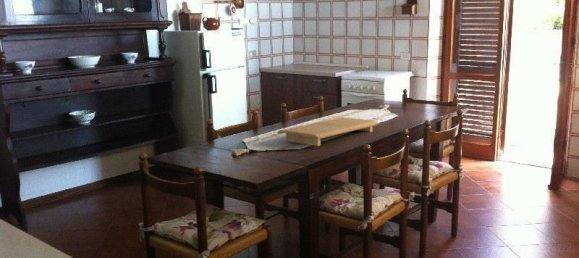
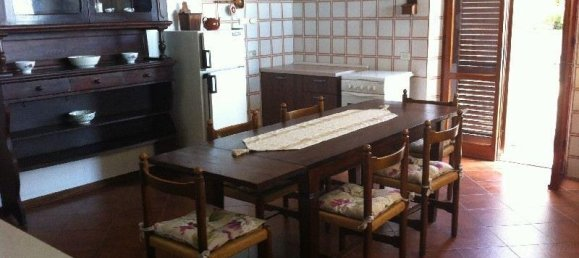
- cutting board [276,116,379,147]
